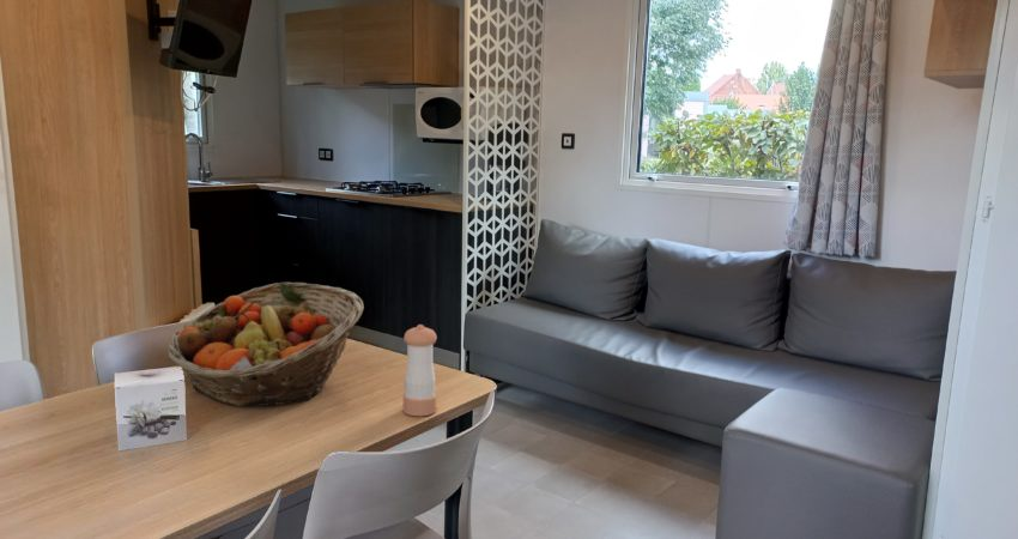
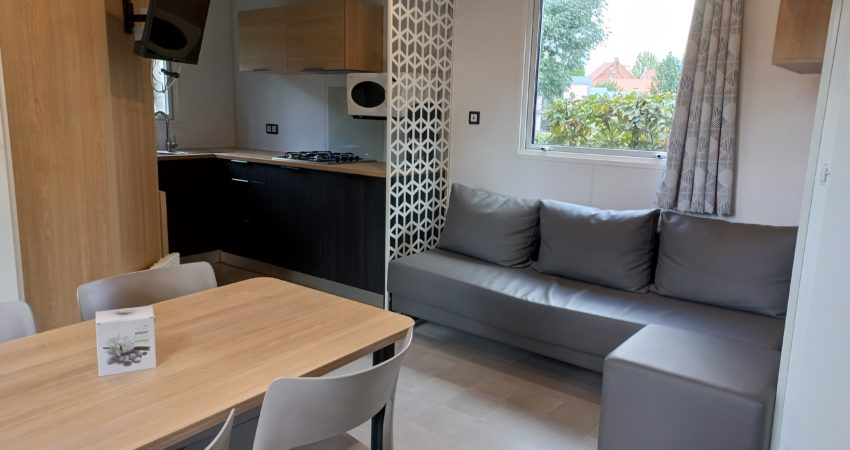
- pepper shaker [402,323,438,417]
- fruit basket [165,281,365,407]
